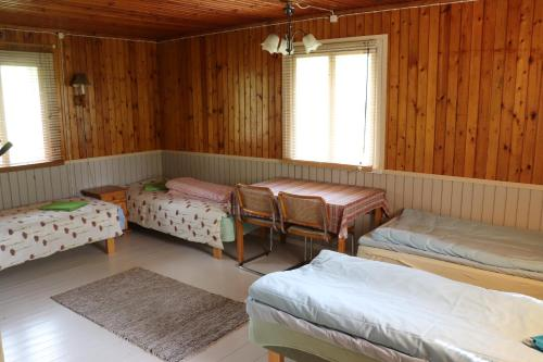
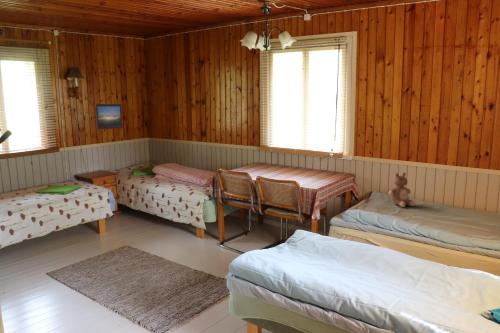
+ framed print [94,103,123,130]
+ teddy bear [387,172,417,208]
